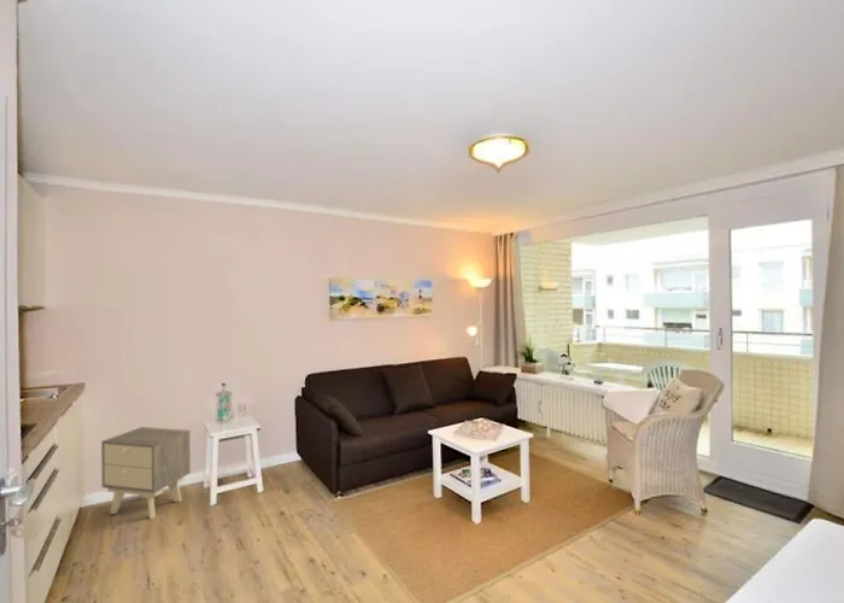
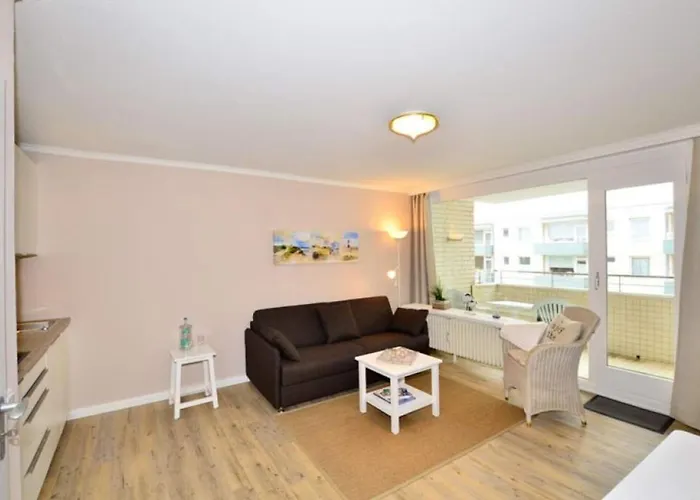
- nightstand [100,426,192,520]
